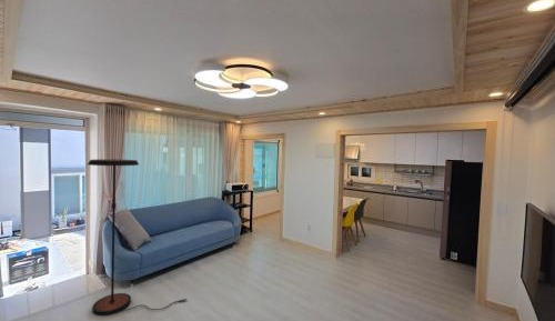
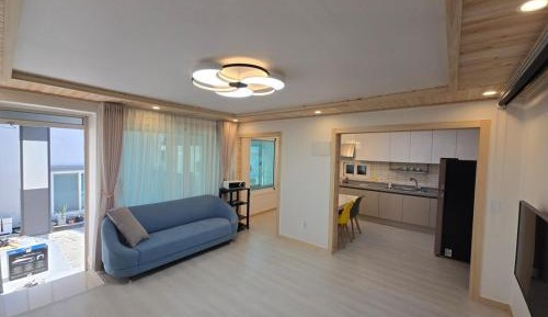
- floor lamp [87,158,189,317]
